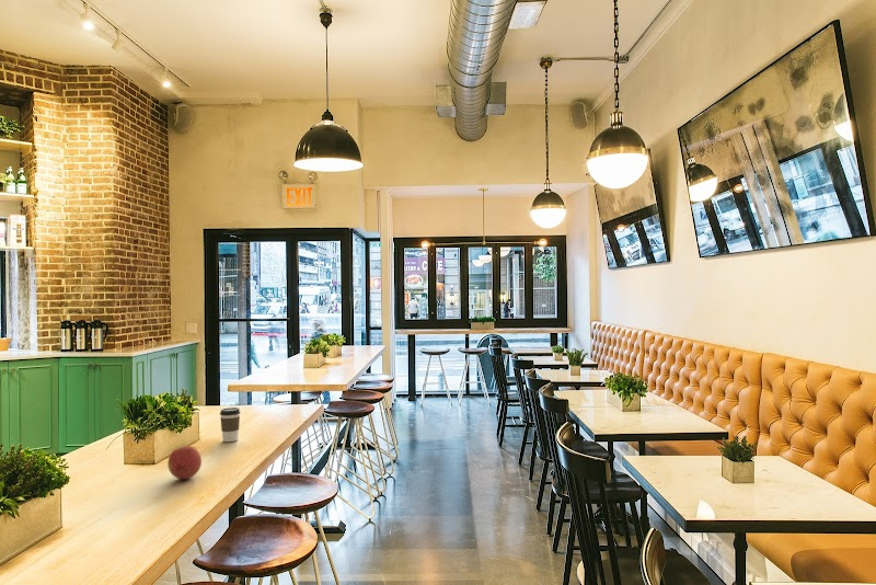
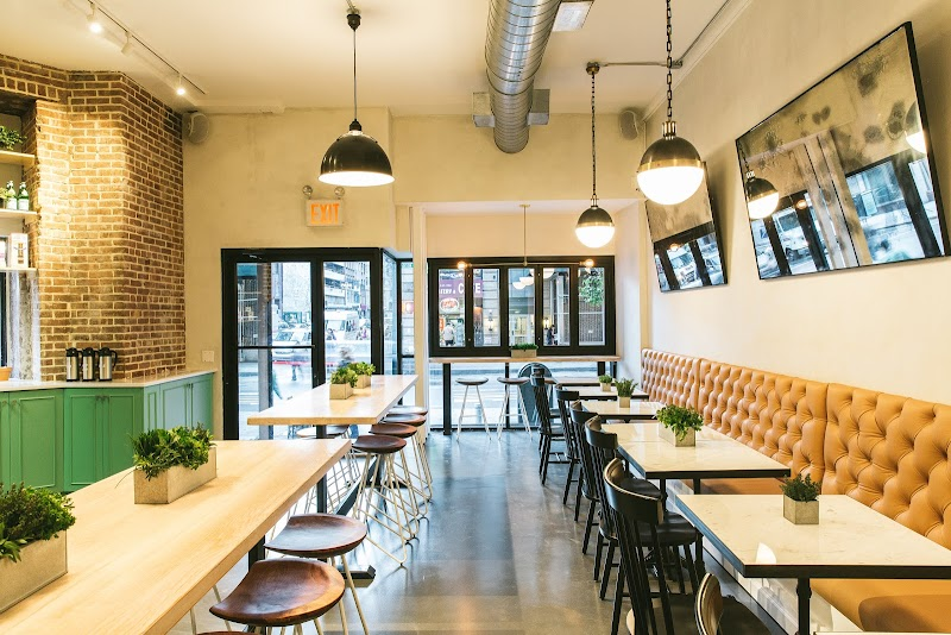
- coffee cup [219,406,241,443]
- fruit [166,445,203,480]
